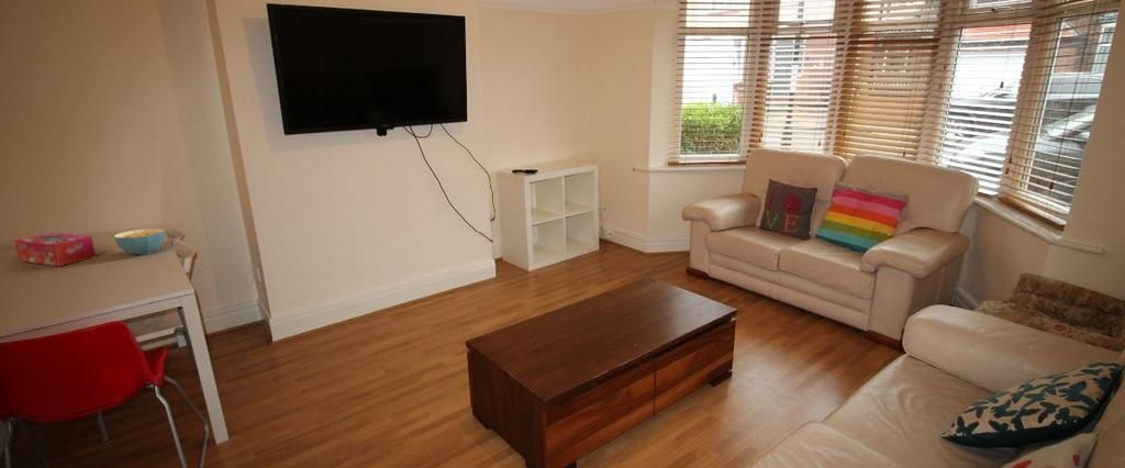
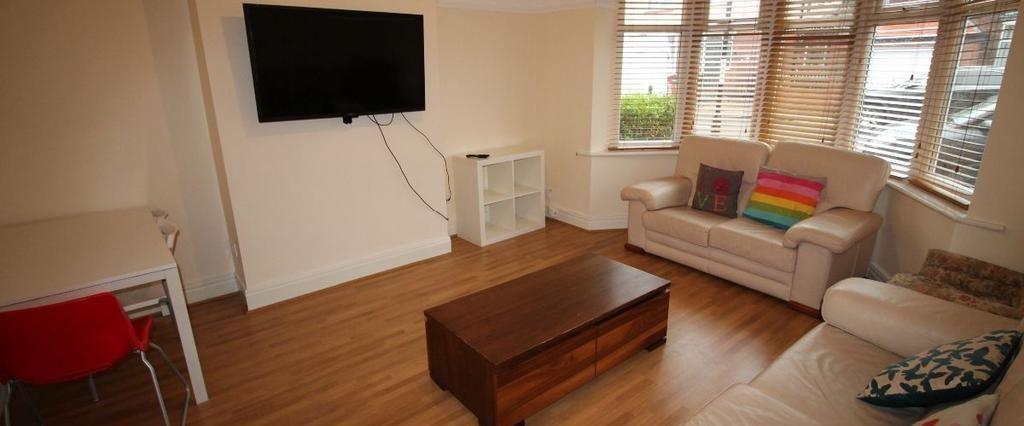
- cereal bowl [113,227,166,256]
- tissue box [13,232,97,267]
